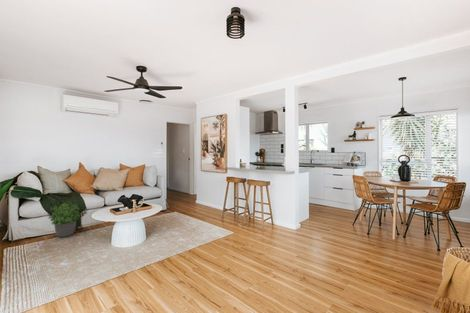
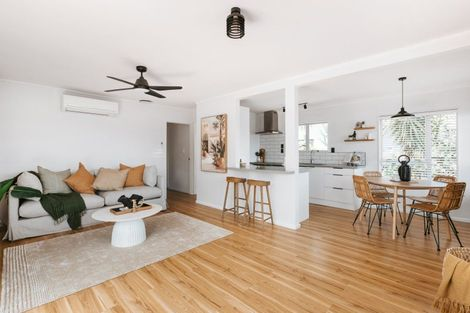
- potted plant [48,201,84,238]
